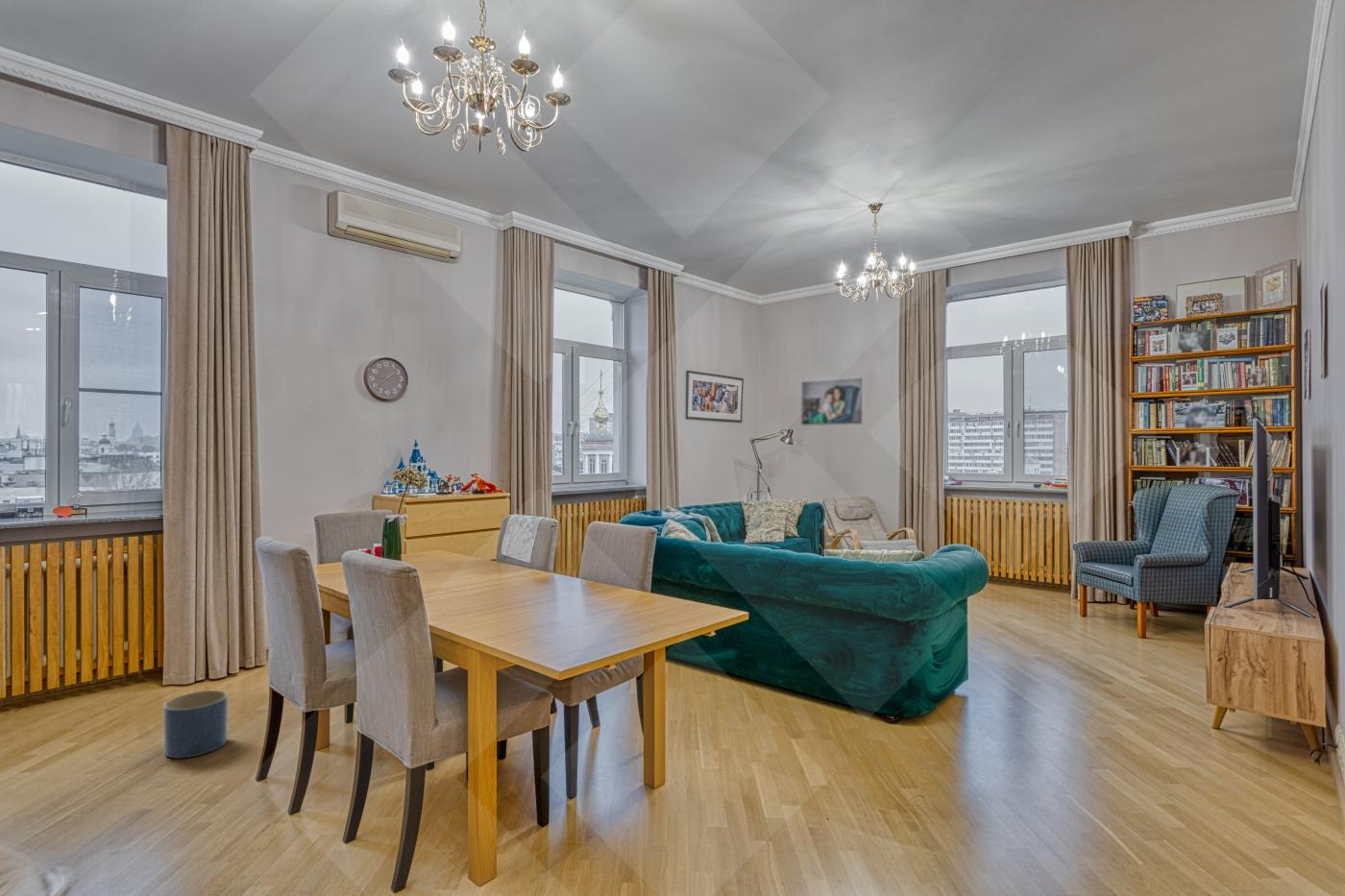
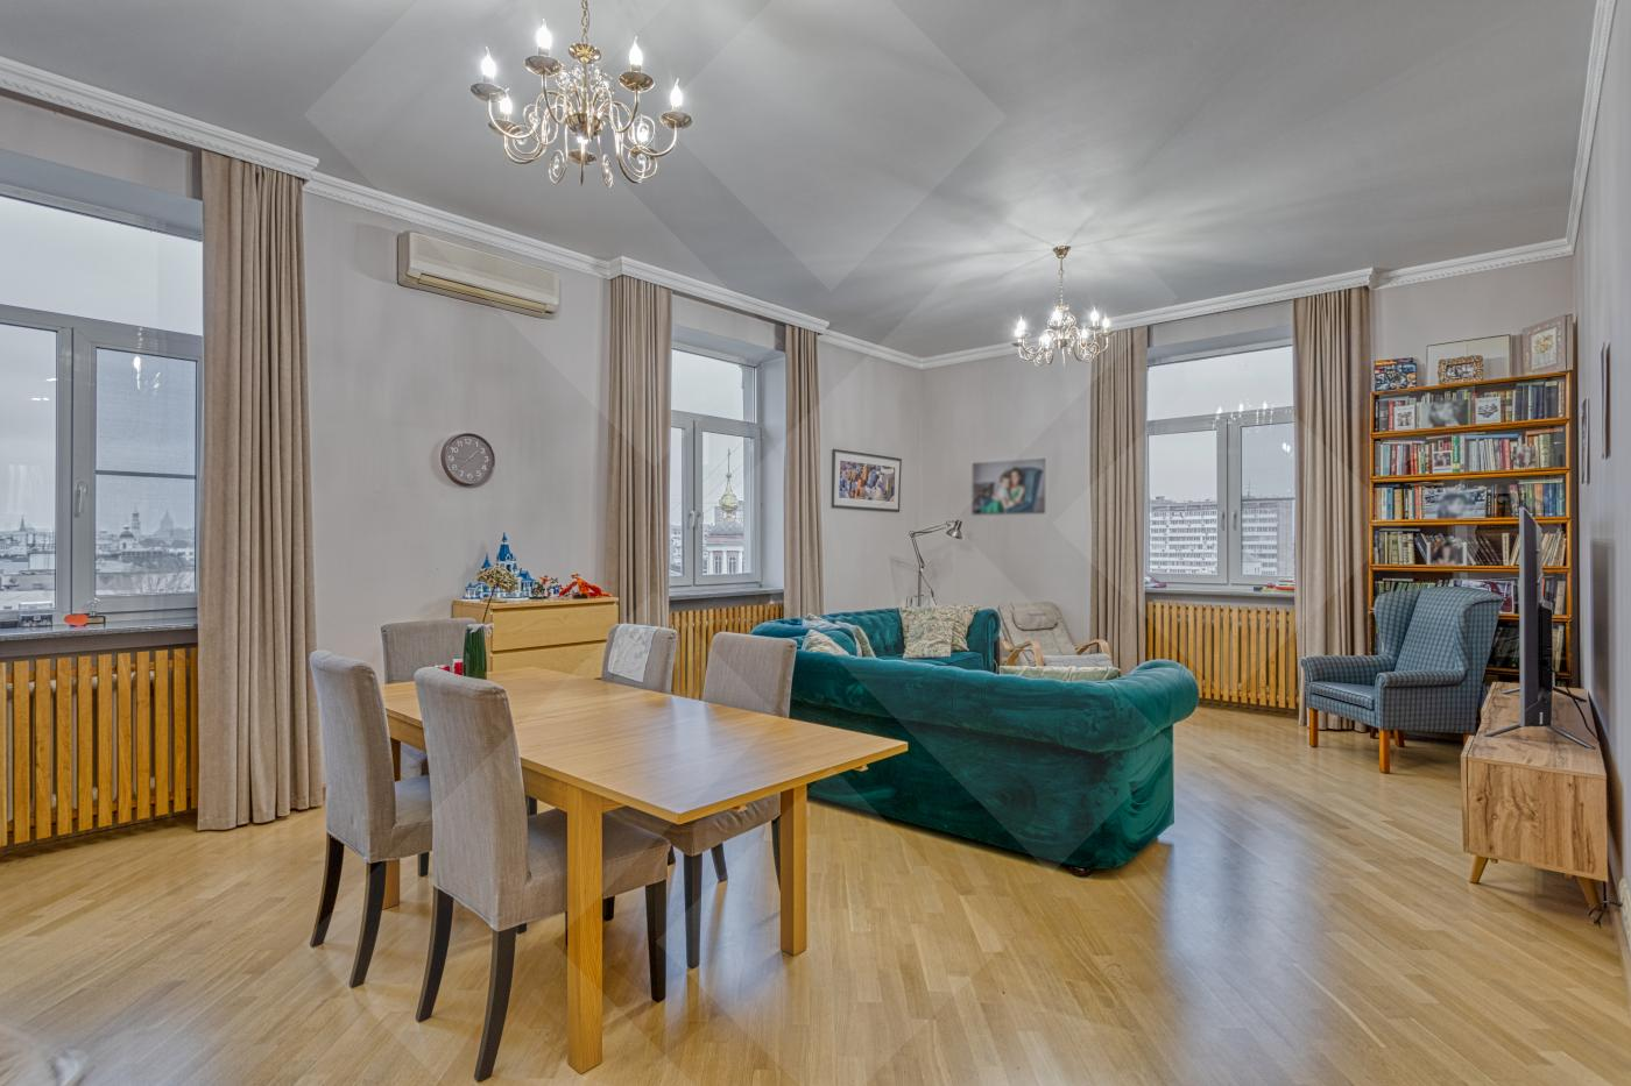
- planter [162,690,229,760]
